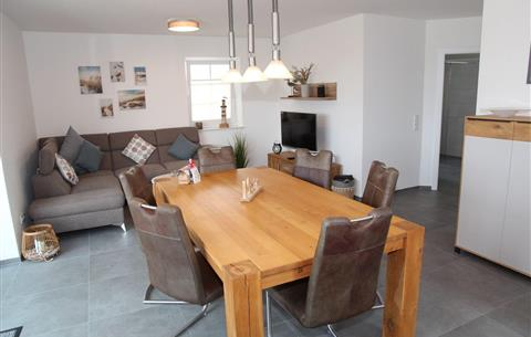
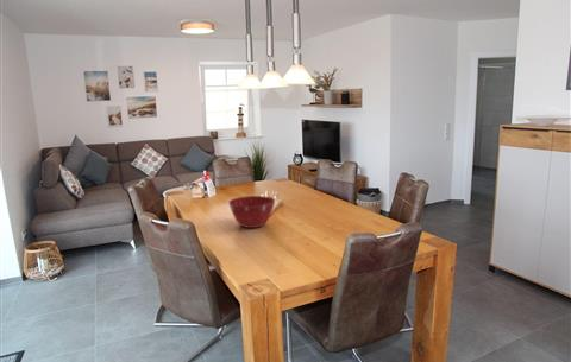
+ mixing bowl [227,195,276,229]
